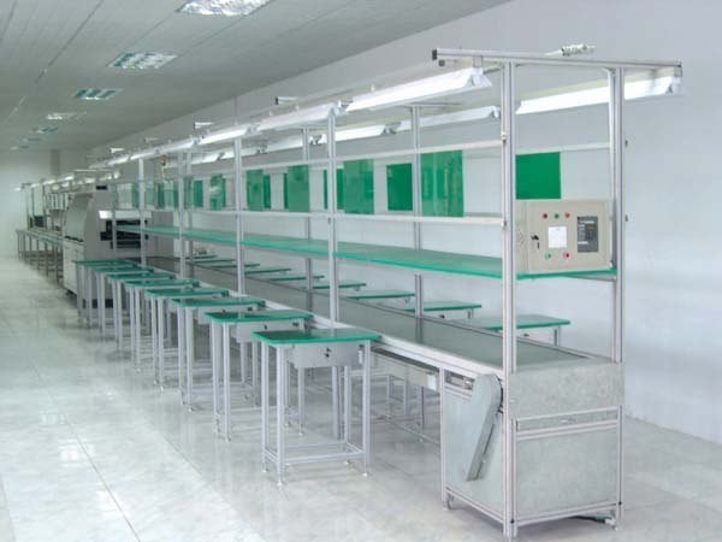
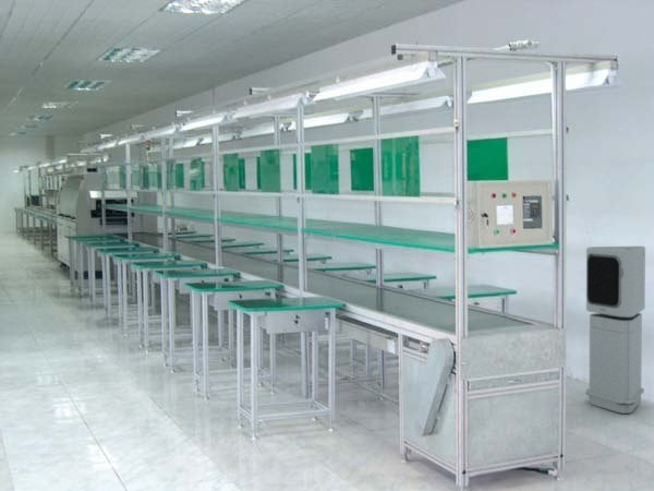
+ air purifier [584,246,646,415]
